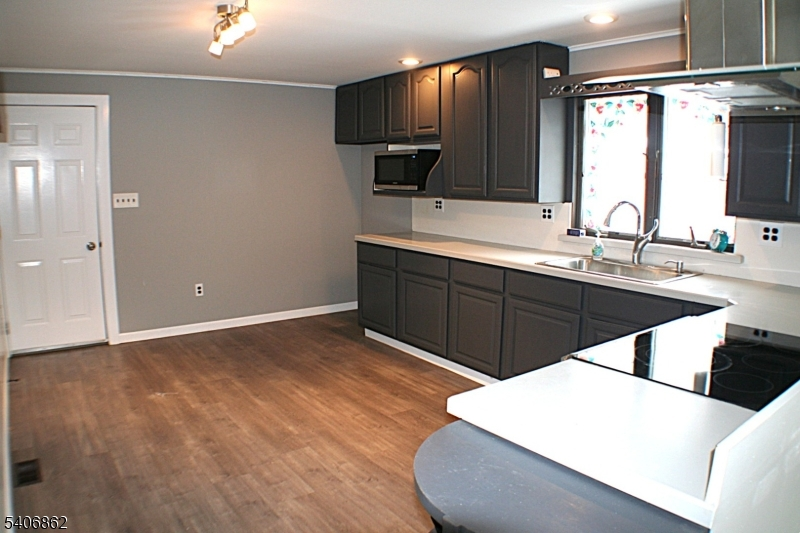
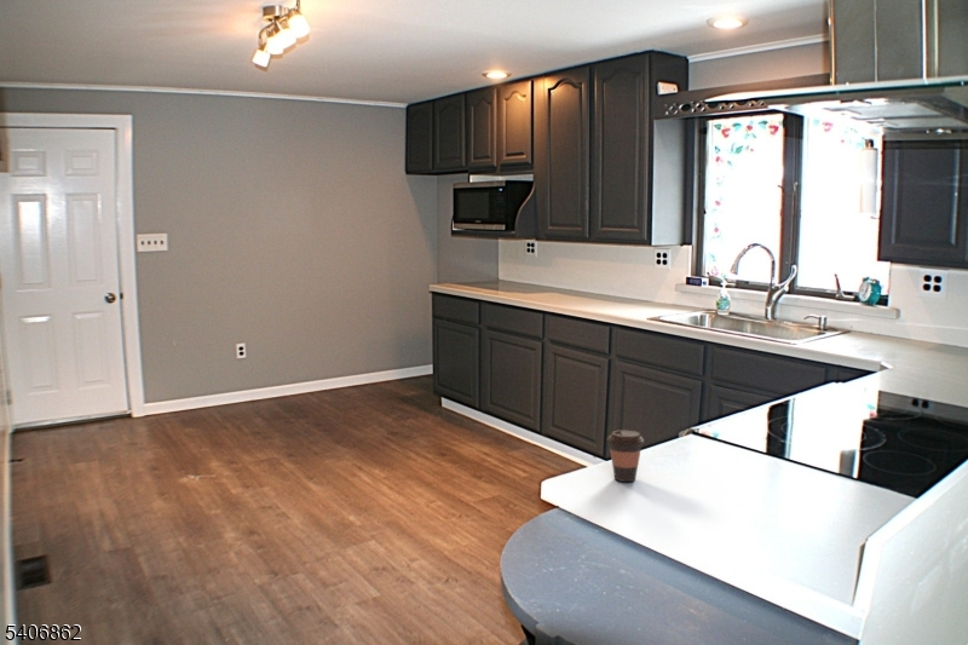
+ coffee cup [606,428,645,483]
